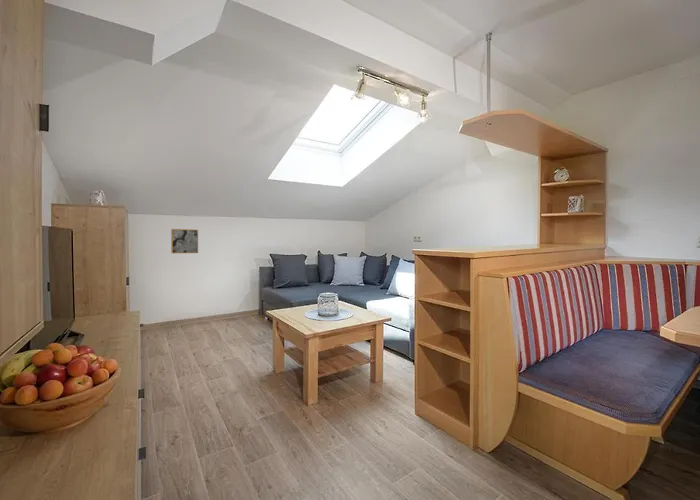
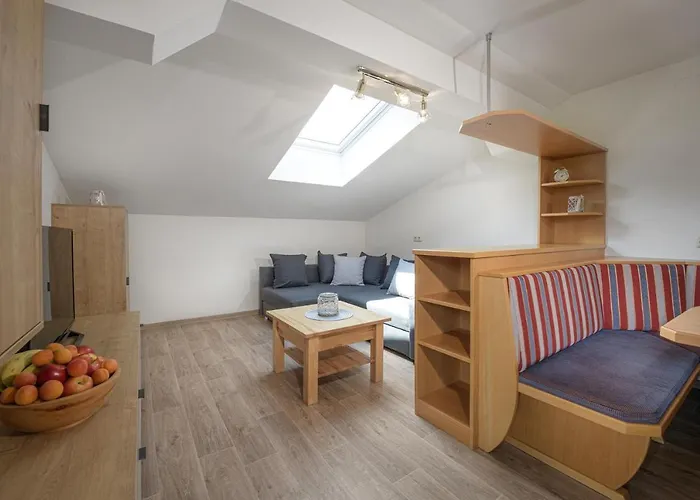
- wall art [170,228,199,254]
